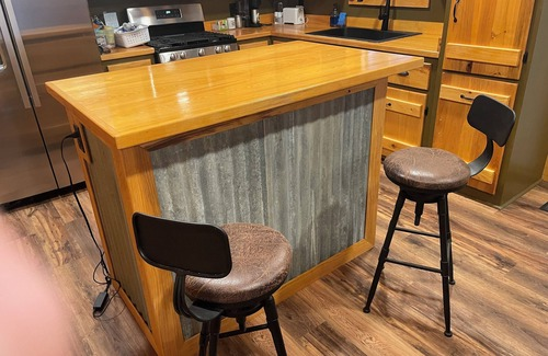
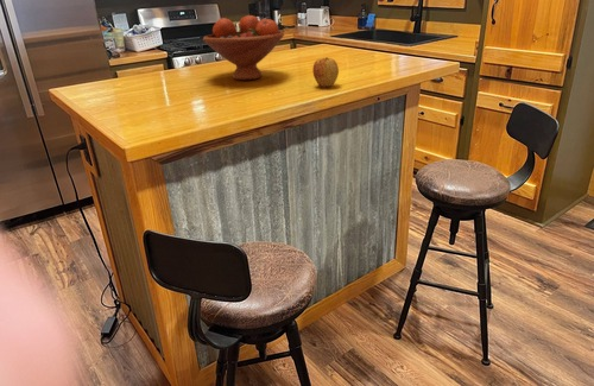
+ apple [312,57,340,88]
+ fruit bowl [202,14,285,81]
